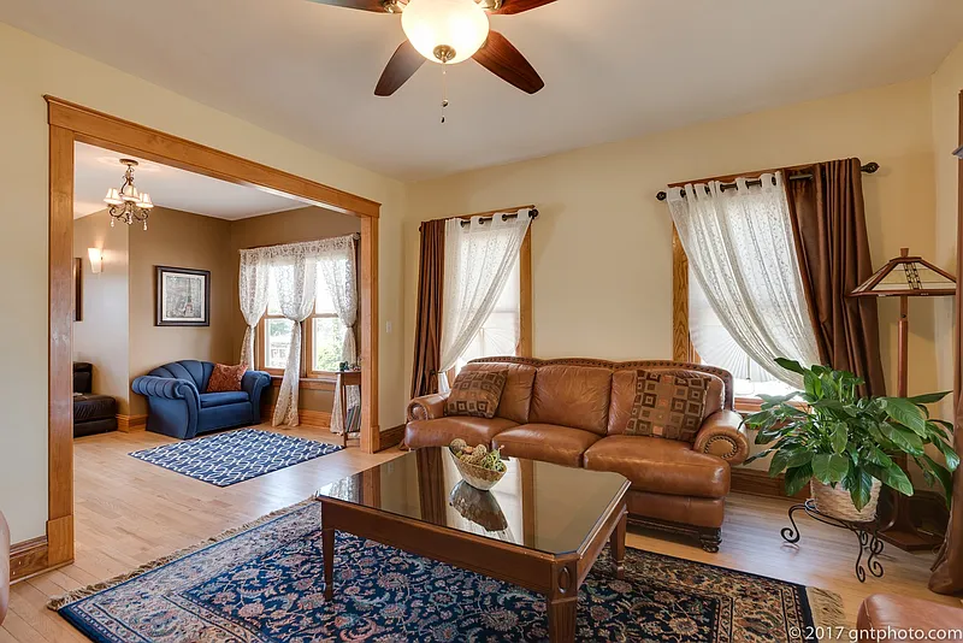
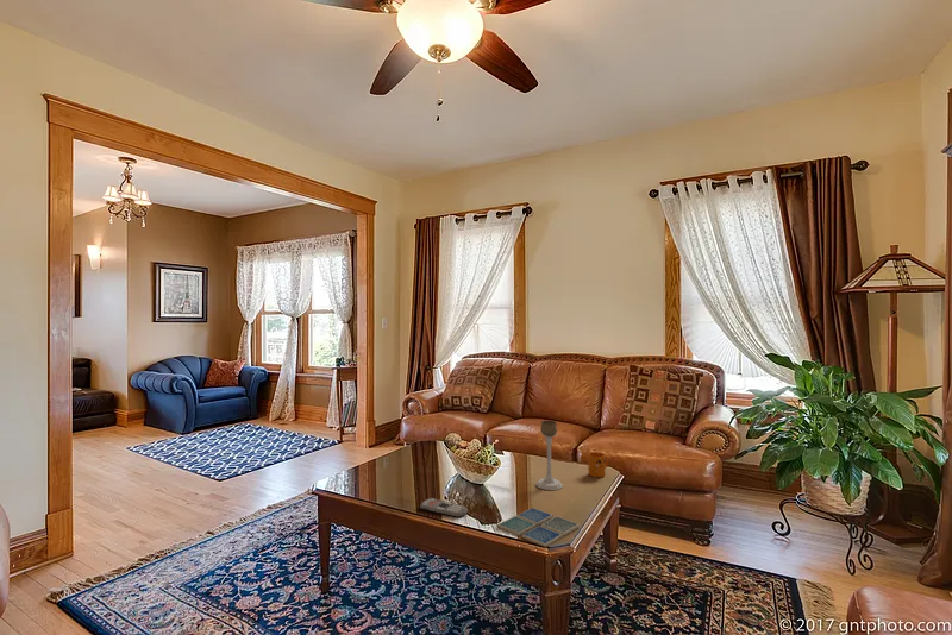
+ mug [587,451,609,478]
+ candle holder [536,420,564,491]
+ drink coaster [496,507,581,548]
+ remote control [419,497,469,518]
